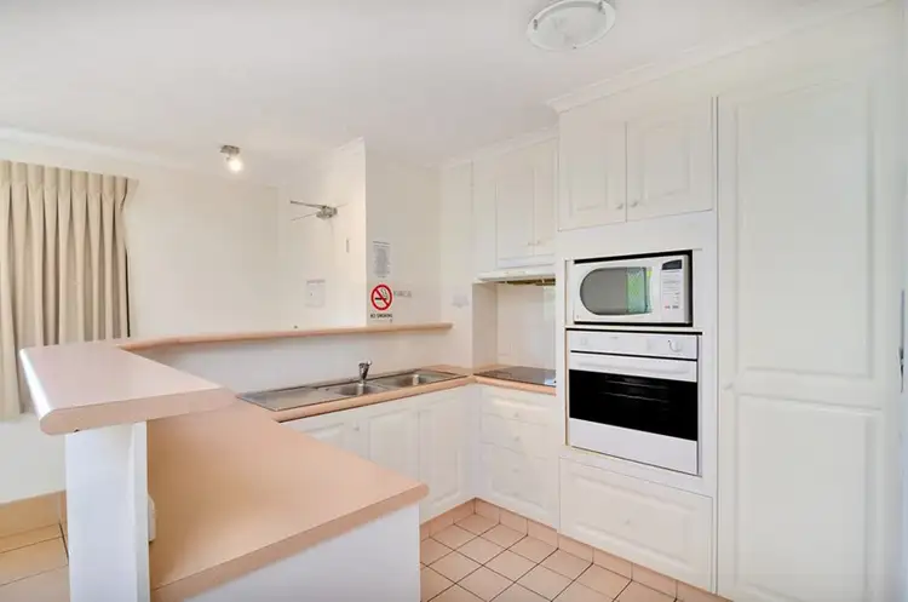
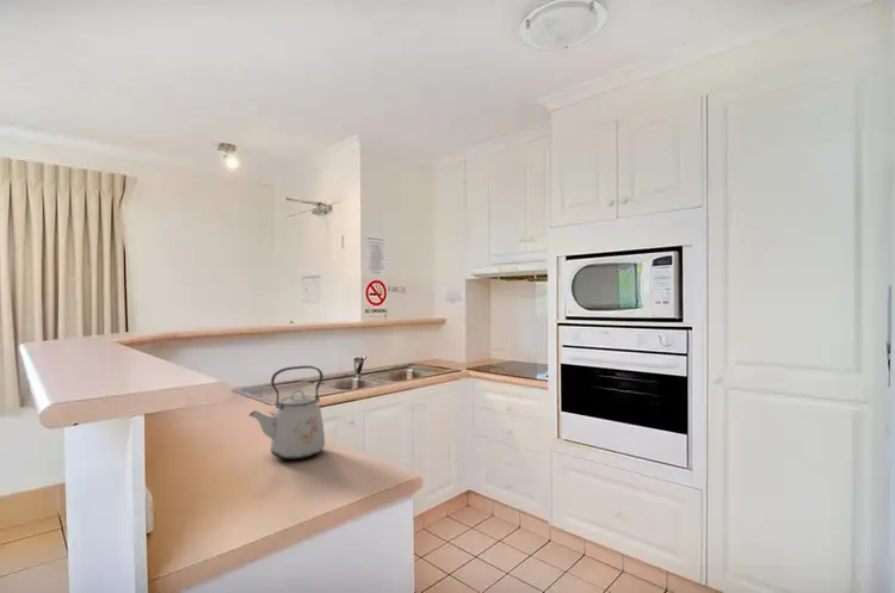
+ kettle [248,365,326,461]
